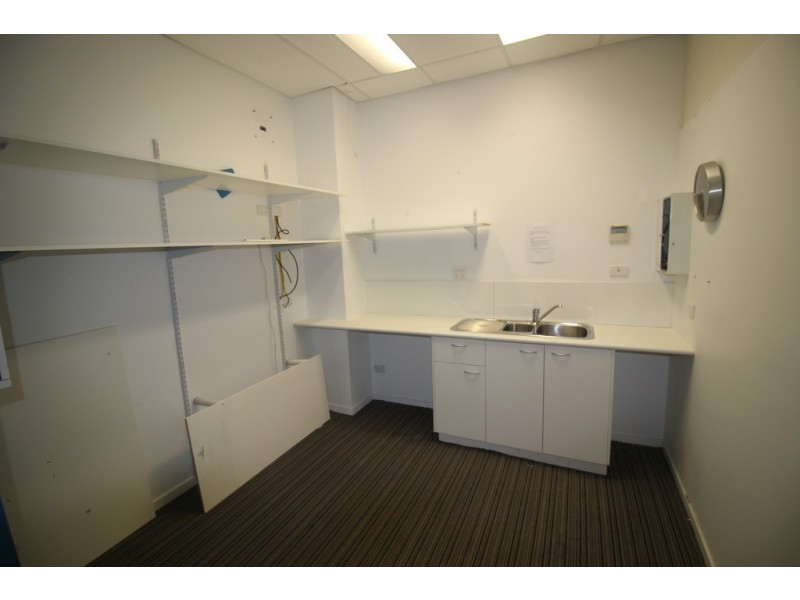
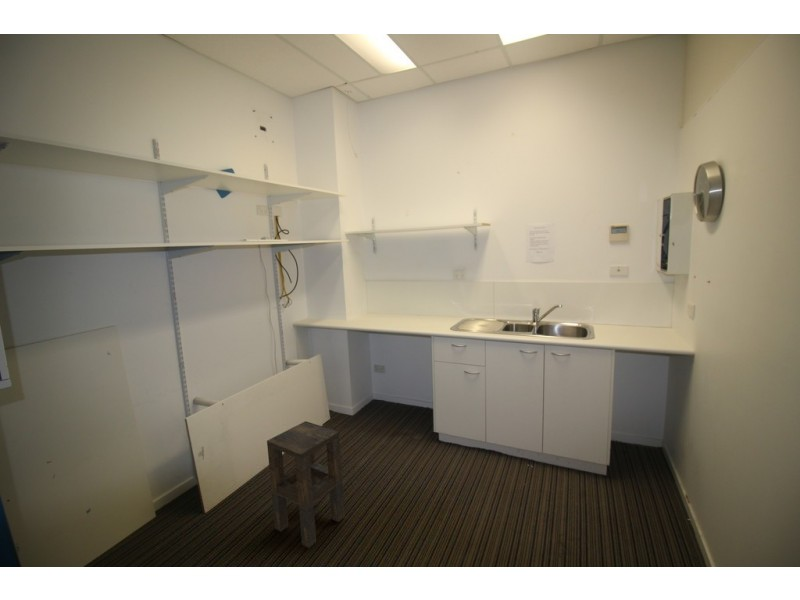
+ side table [266,421,346,549]
